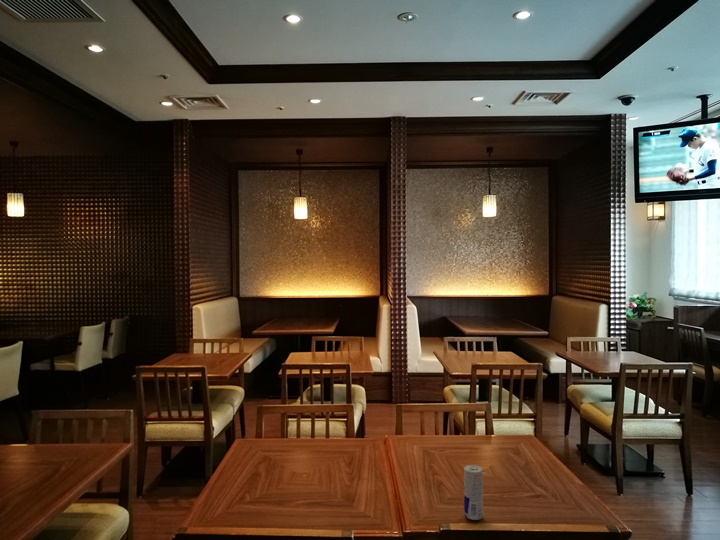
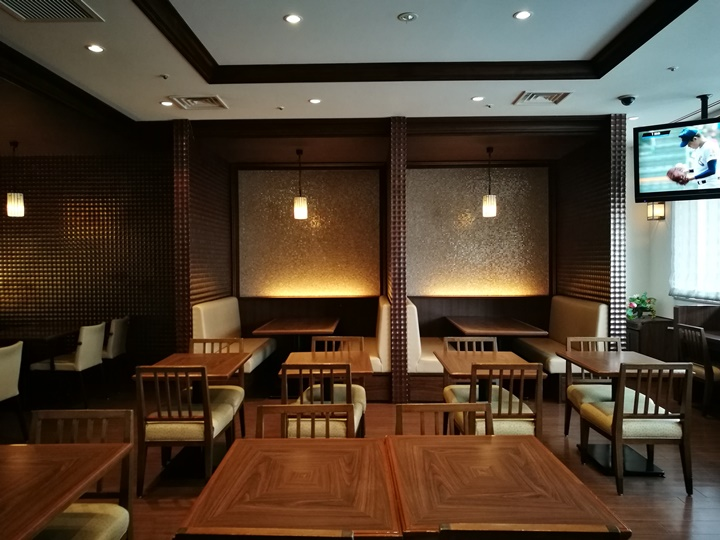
- beverage can [463,464,484,521]
